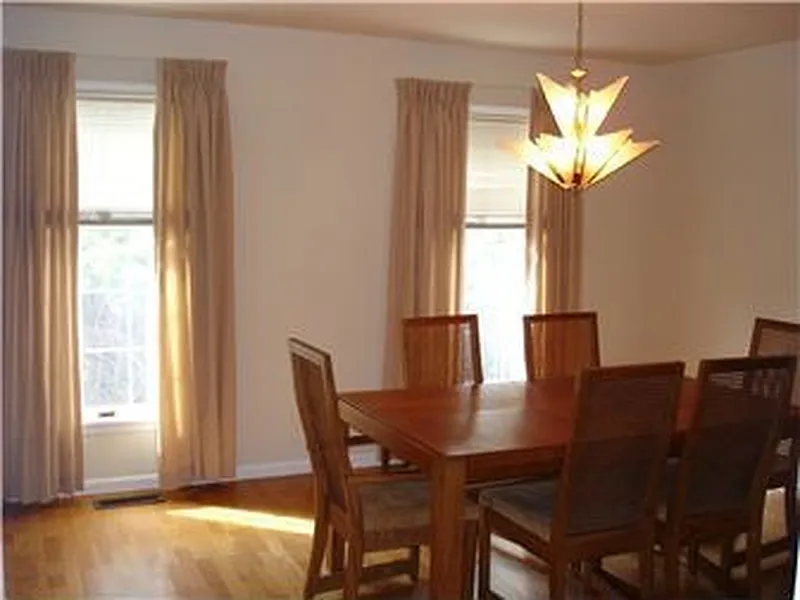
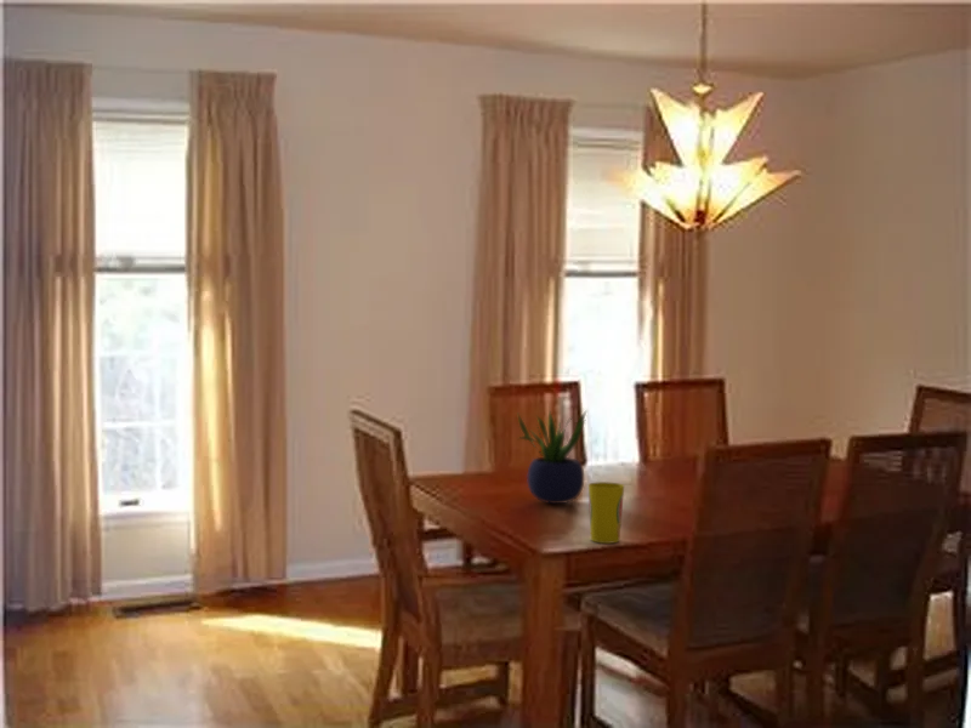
+ potted plant [517,406,589,505]
+ cup [587,480,625,545]
